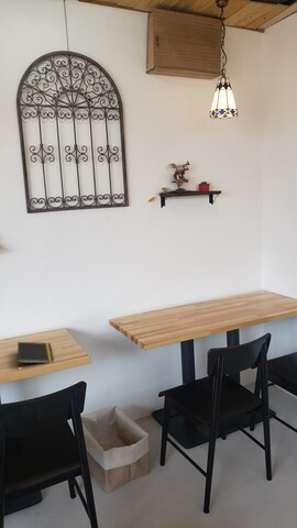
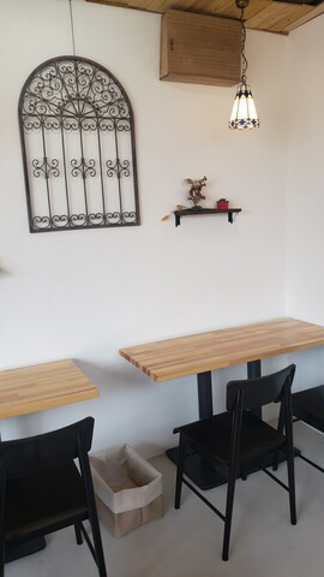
- notepad [16,341,55,366]
